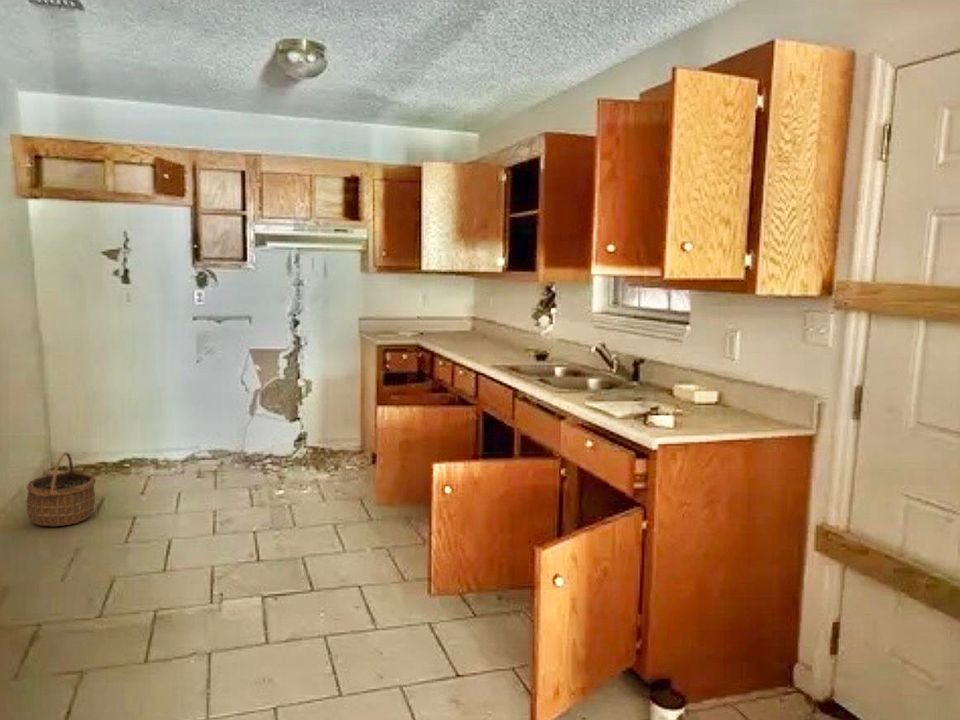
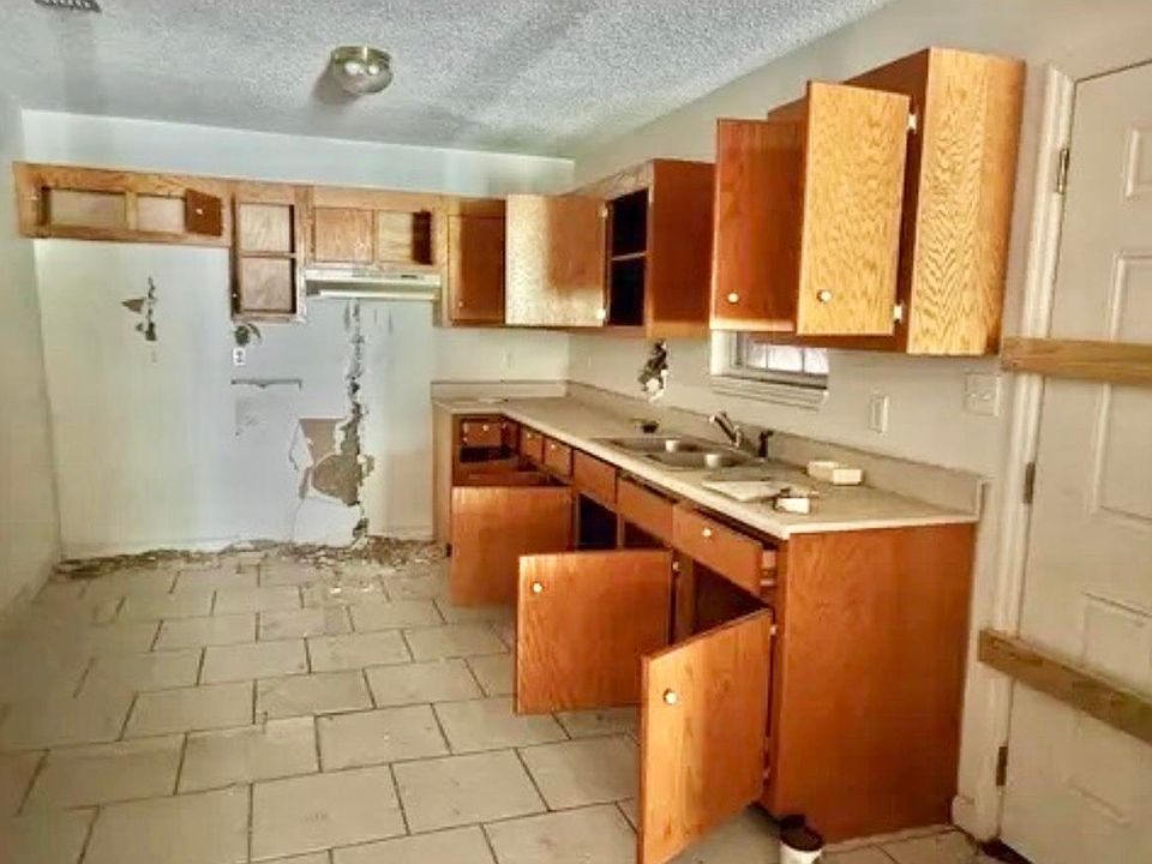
- wicker basket [25,451,97,527]
